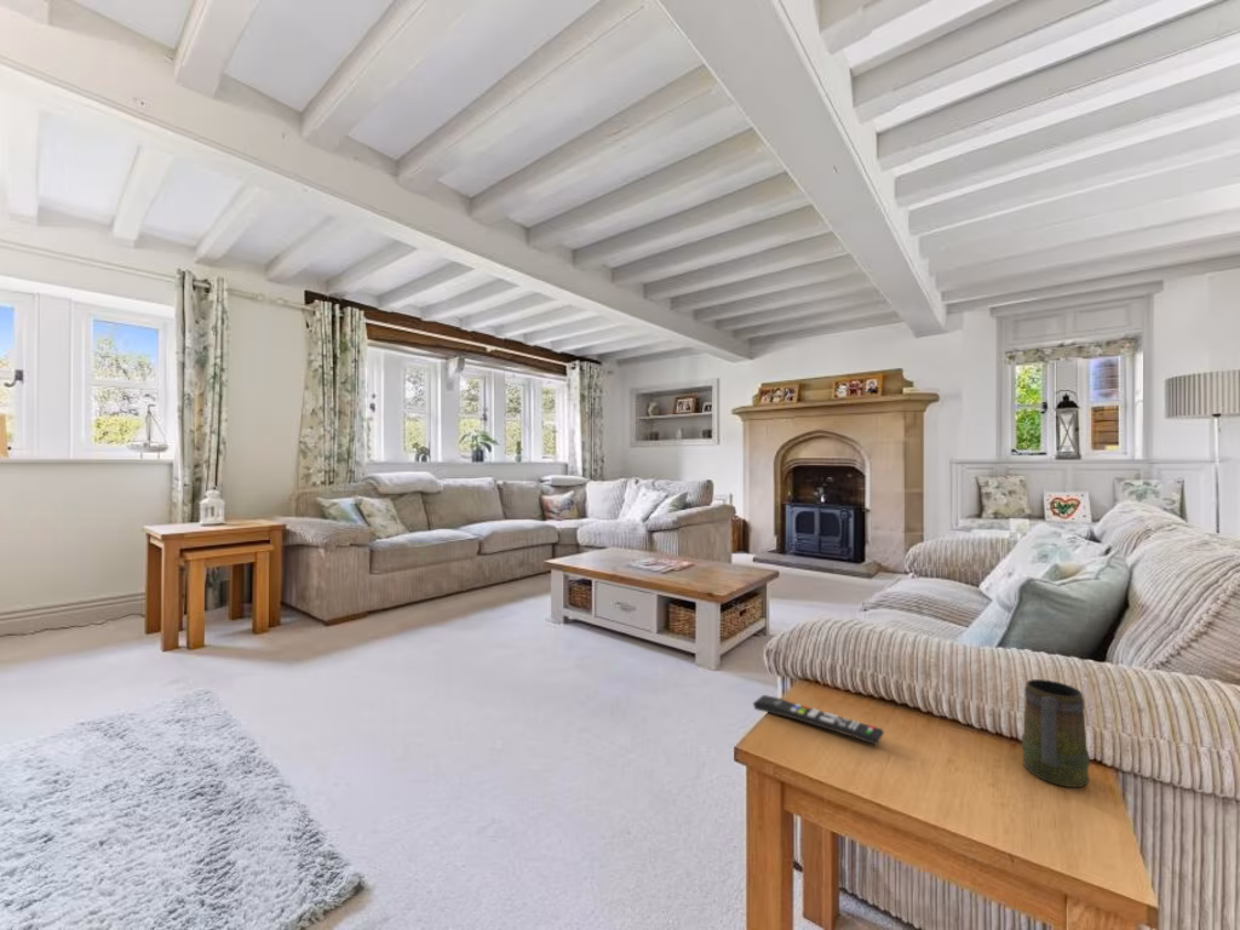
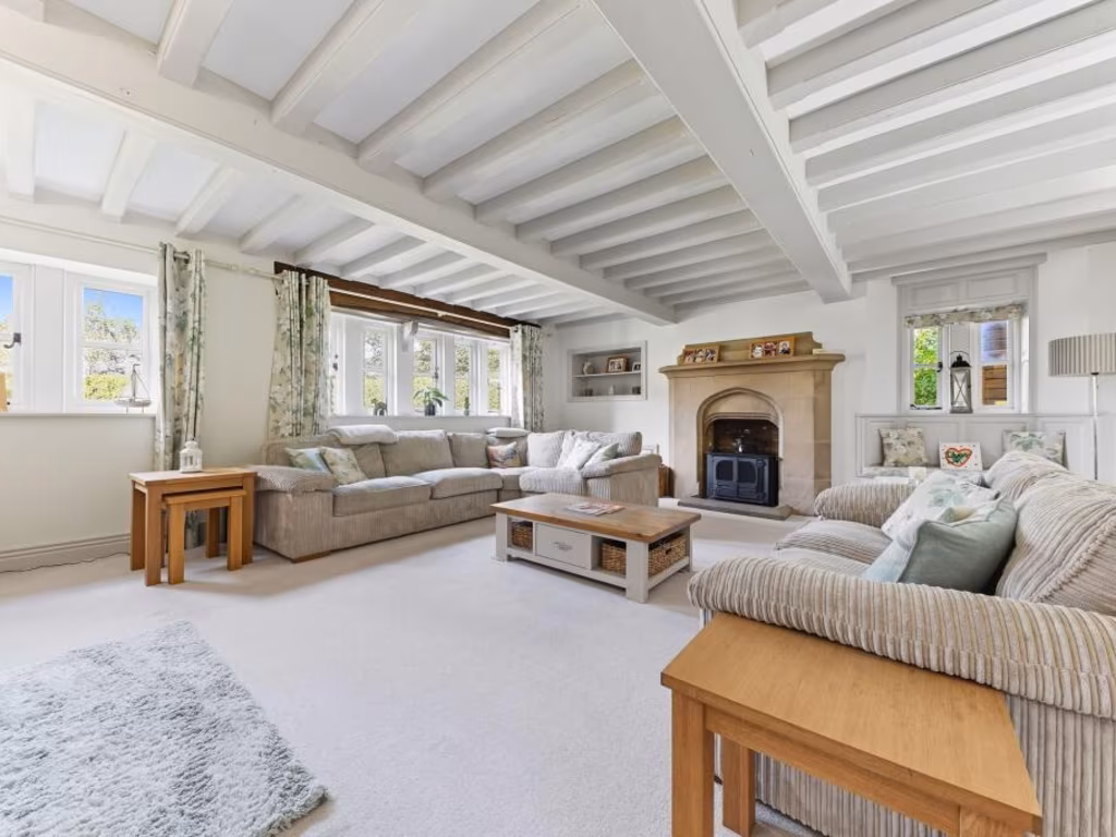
- mug [1021,678,1091,788]
- remote control [752,694,885,746]
